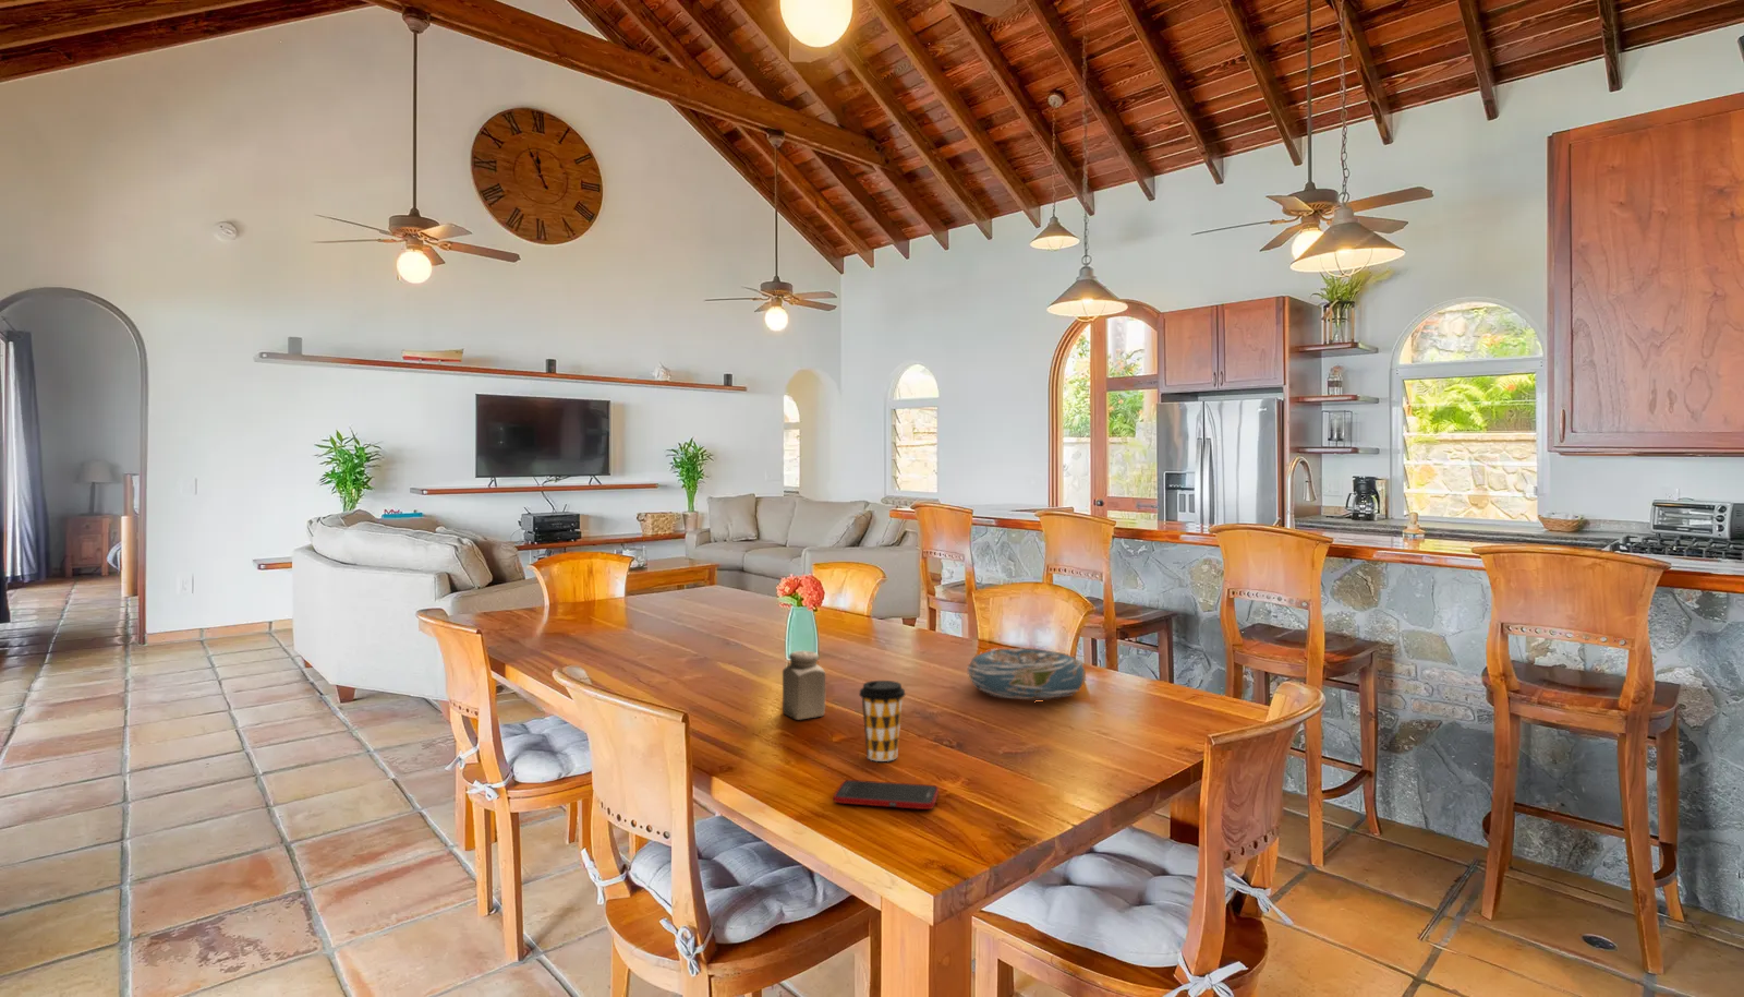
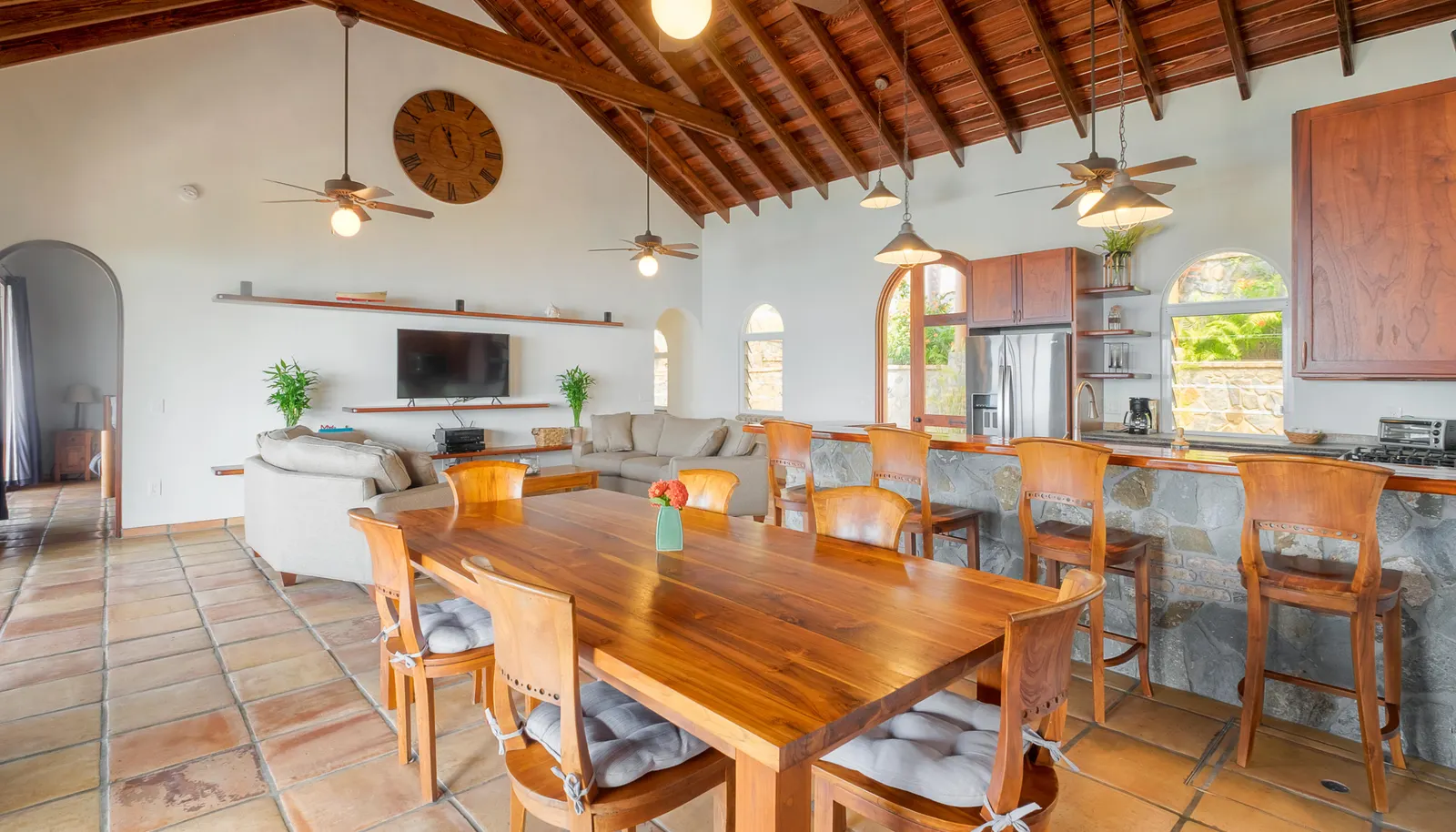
- salt shaker [781,651,826,721]
- cell phone [832,779,939,810]
- decorative bowl [965,647,1086,701]
- coffee cup [858,679,907,762]
